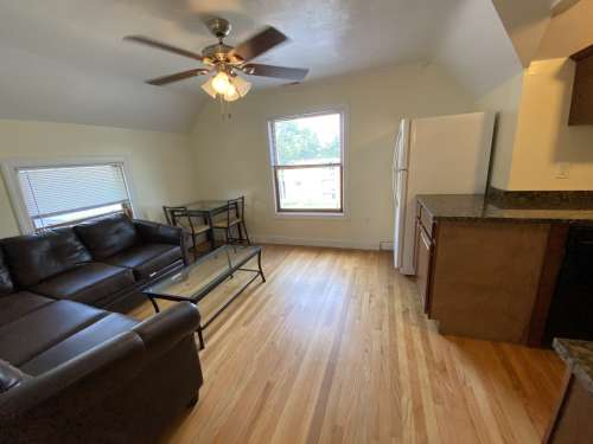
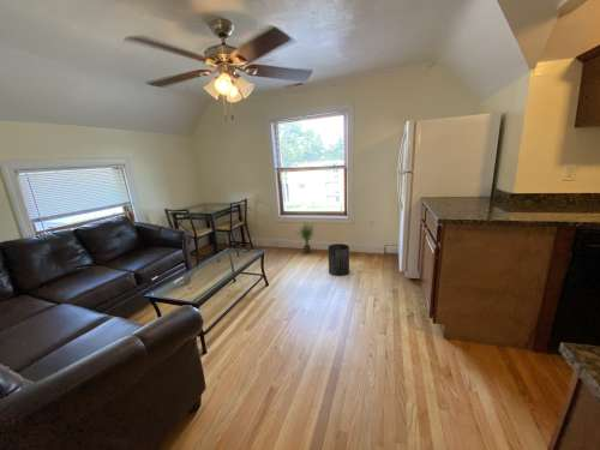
+ potted plant [294,220,316,254]
+ trash can [328,242,350,277]
